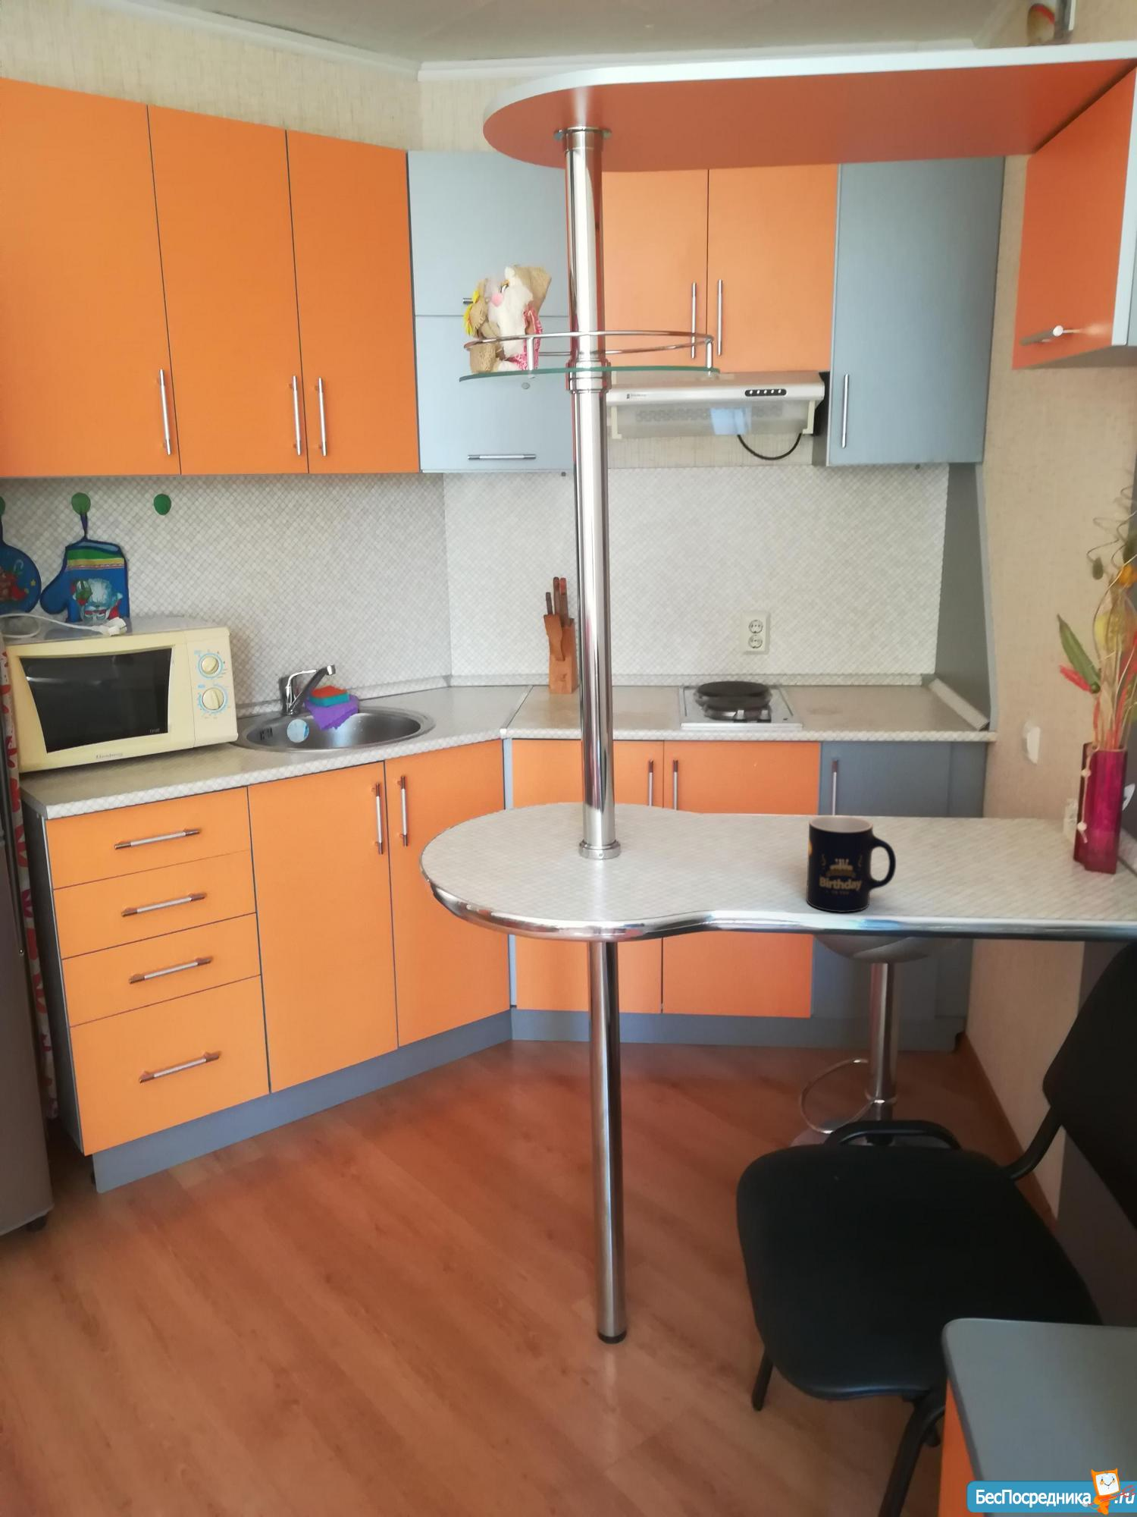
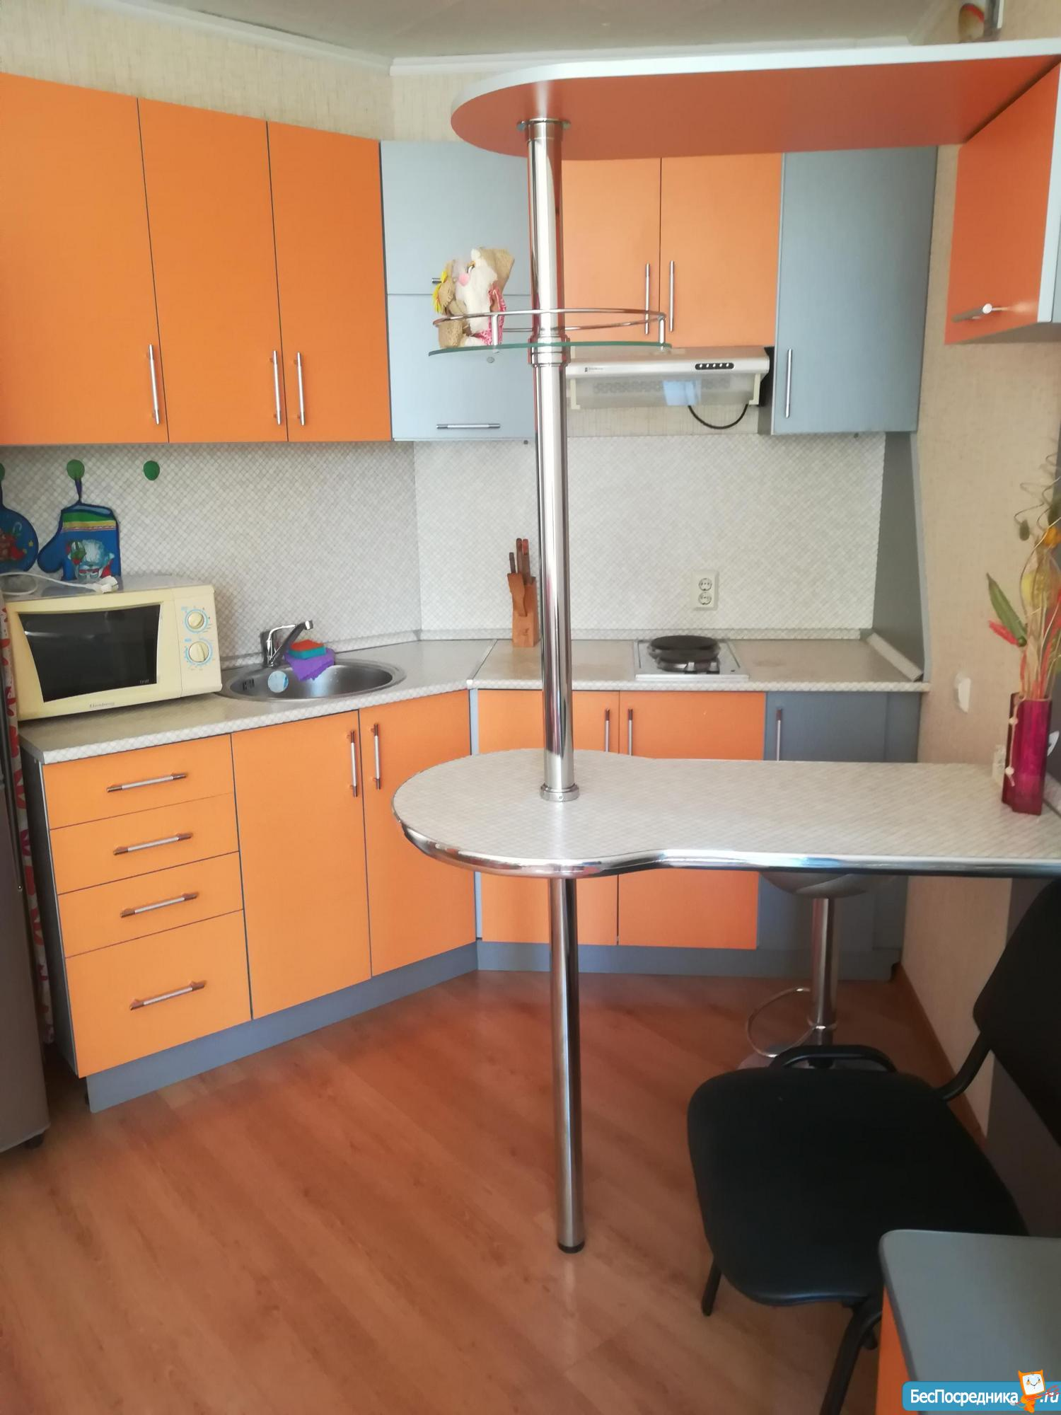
- mug [806,815,897,914]
